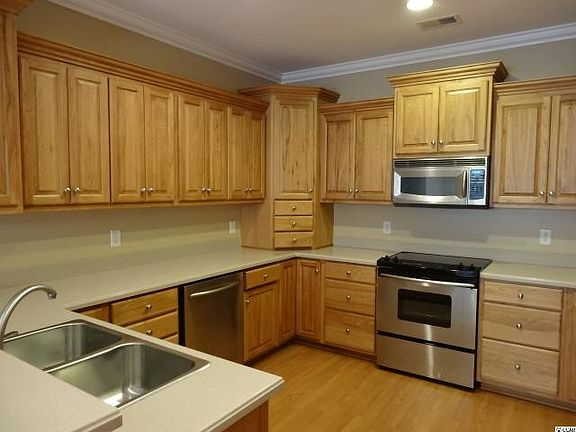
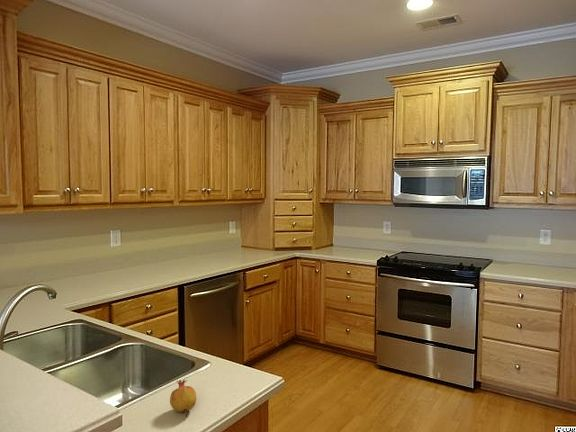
+ fruit [169,379,197,418]
